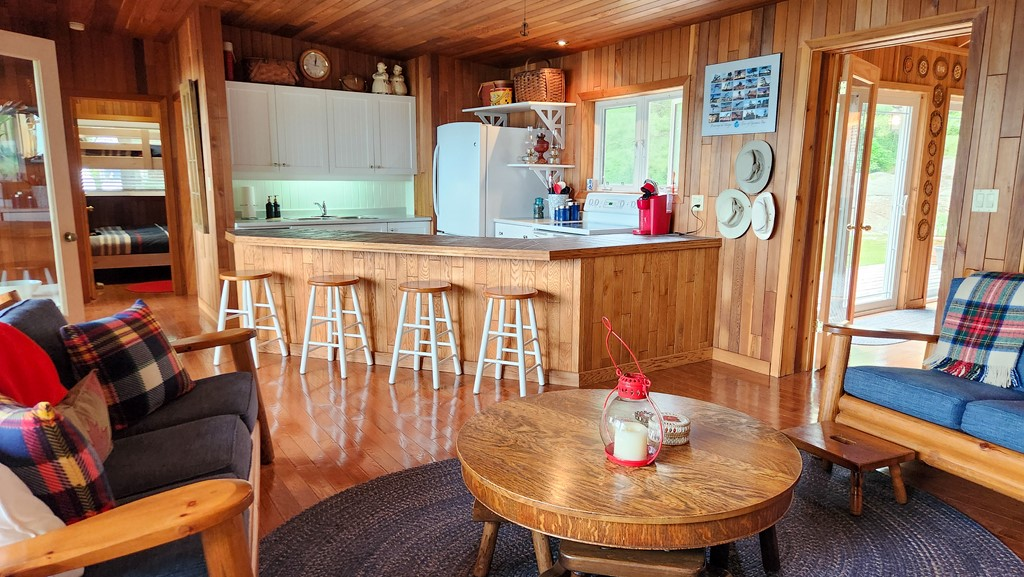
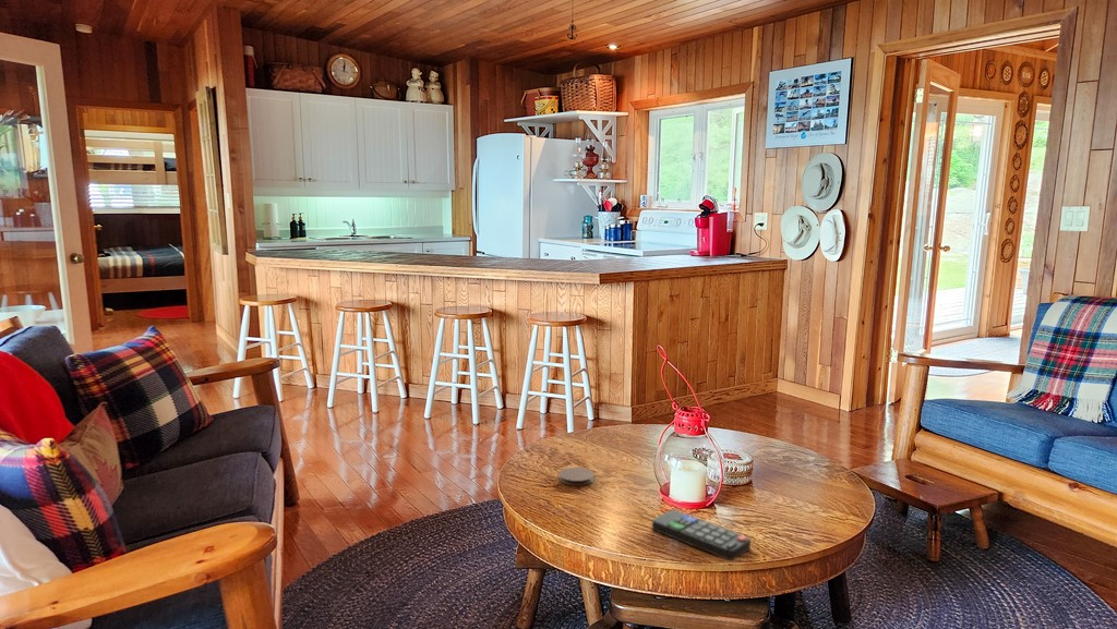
+ coaster [557,467,596,486]
+ remote control [651,509,752,561]
